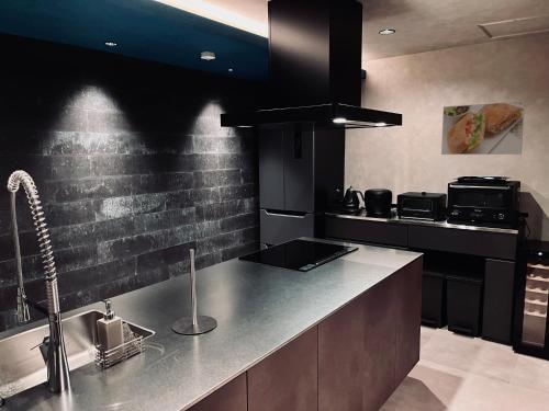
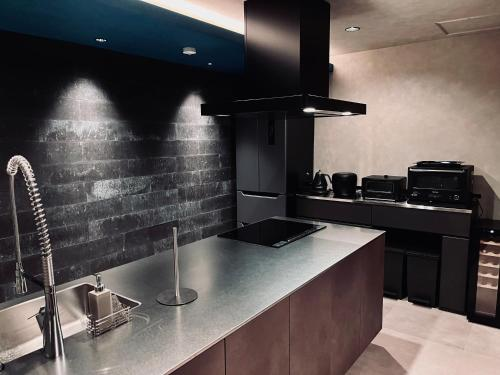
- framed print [440,100,526,156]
